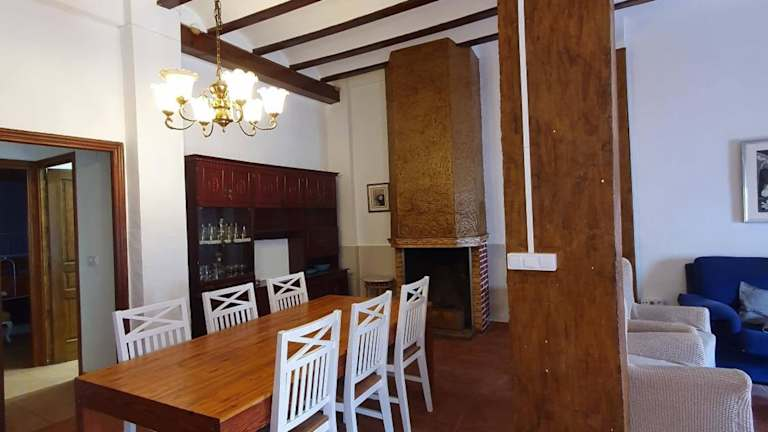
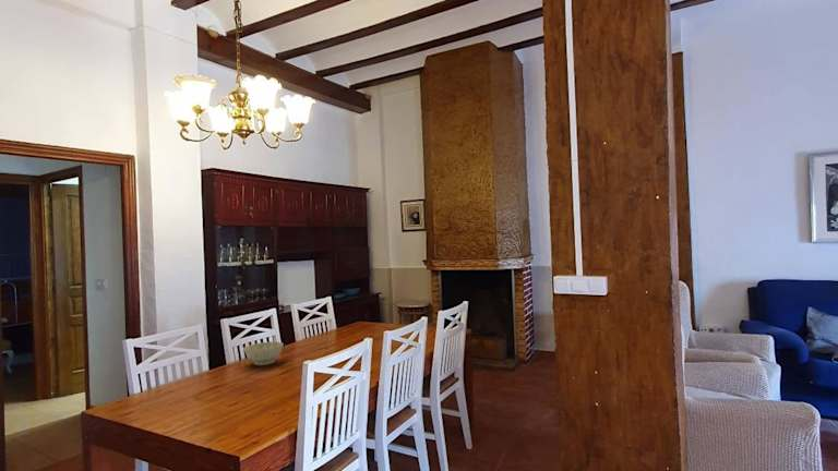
+ bowl [242,340,285,366]
